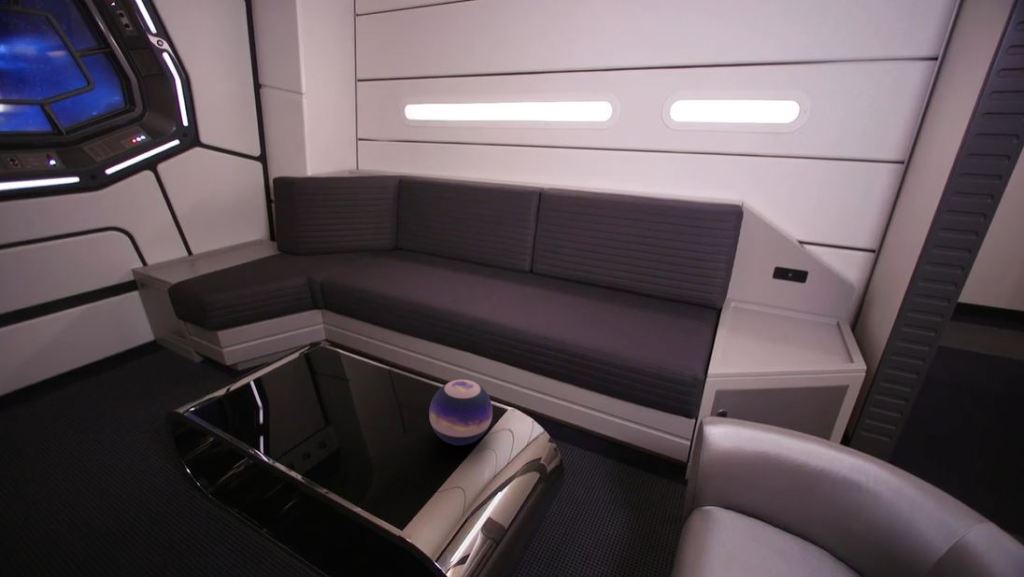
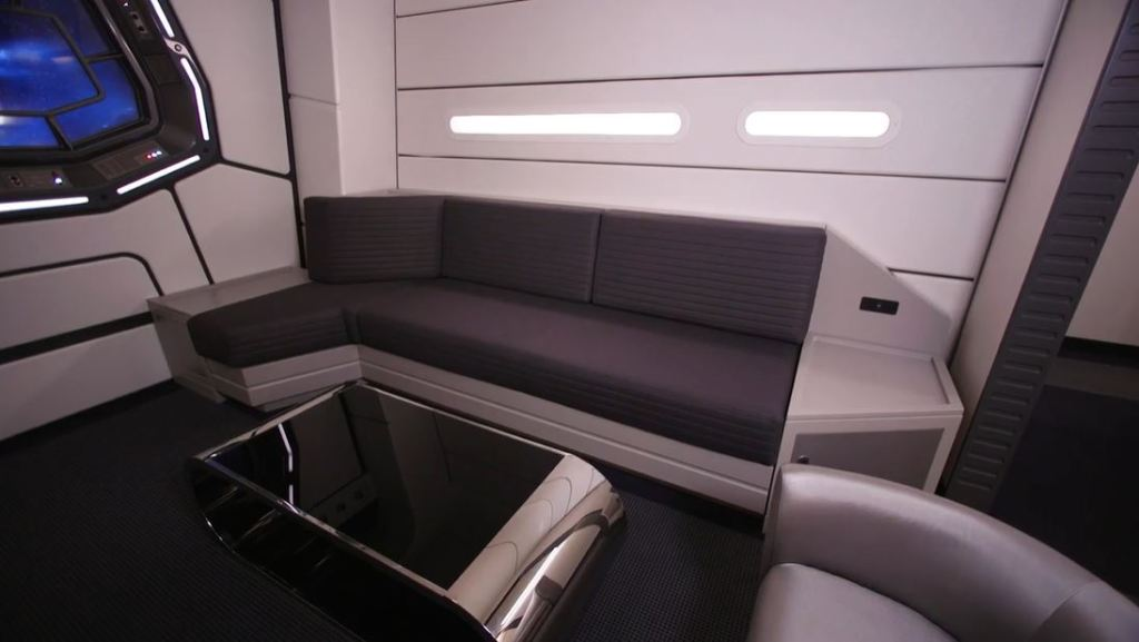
- decorative sphere [428,379,493,446]
